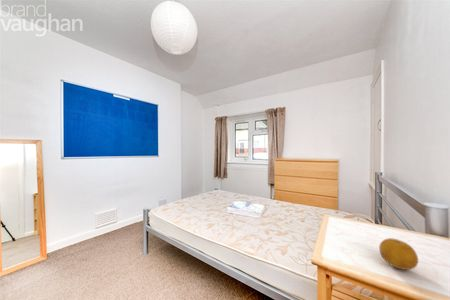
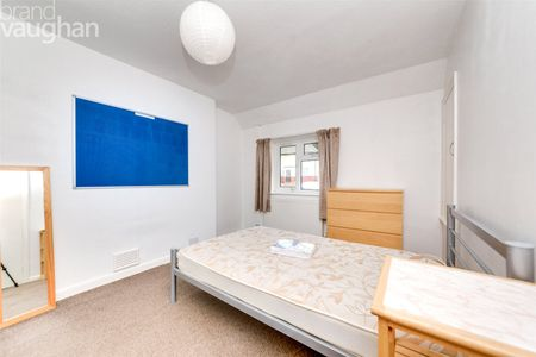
- fruit [378,237,419,271]
